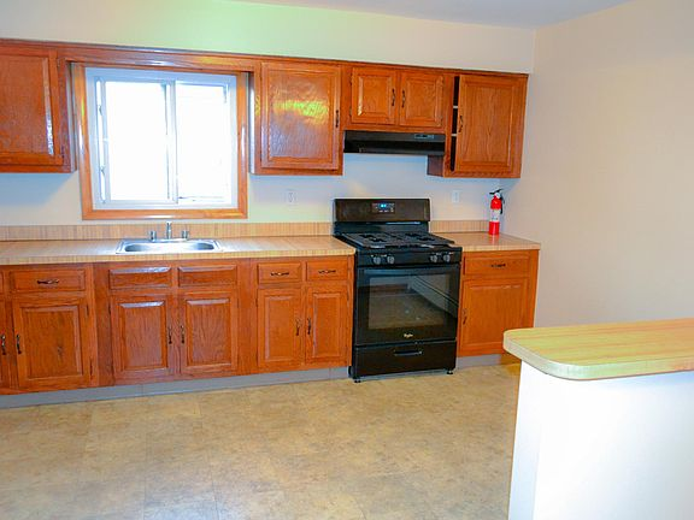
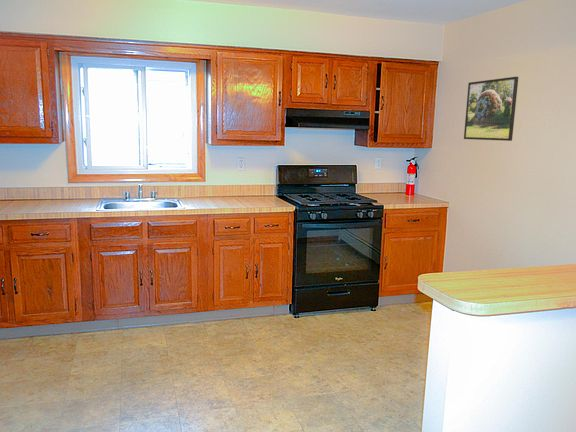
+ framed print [463,76,519,142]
